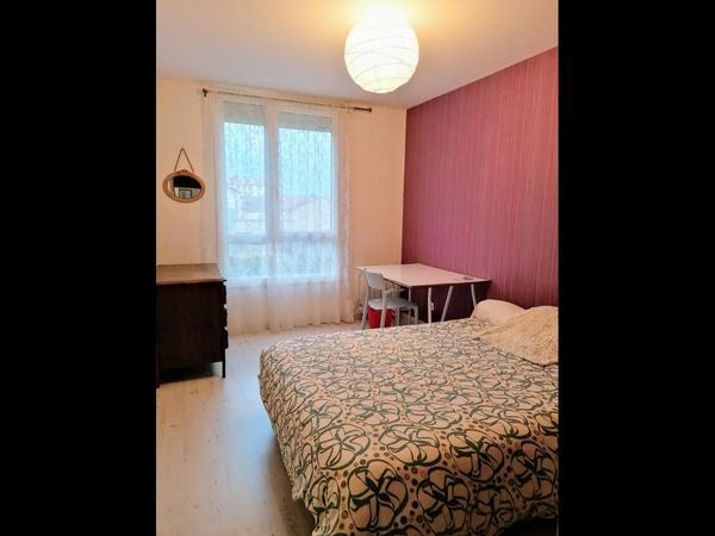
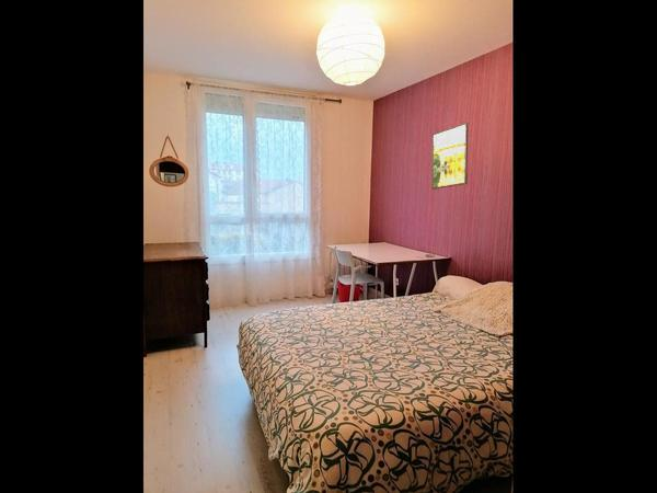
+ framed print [430,122,469,191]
